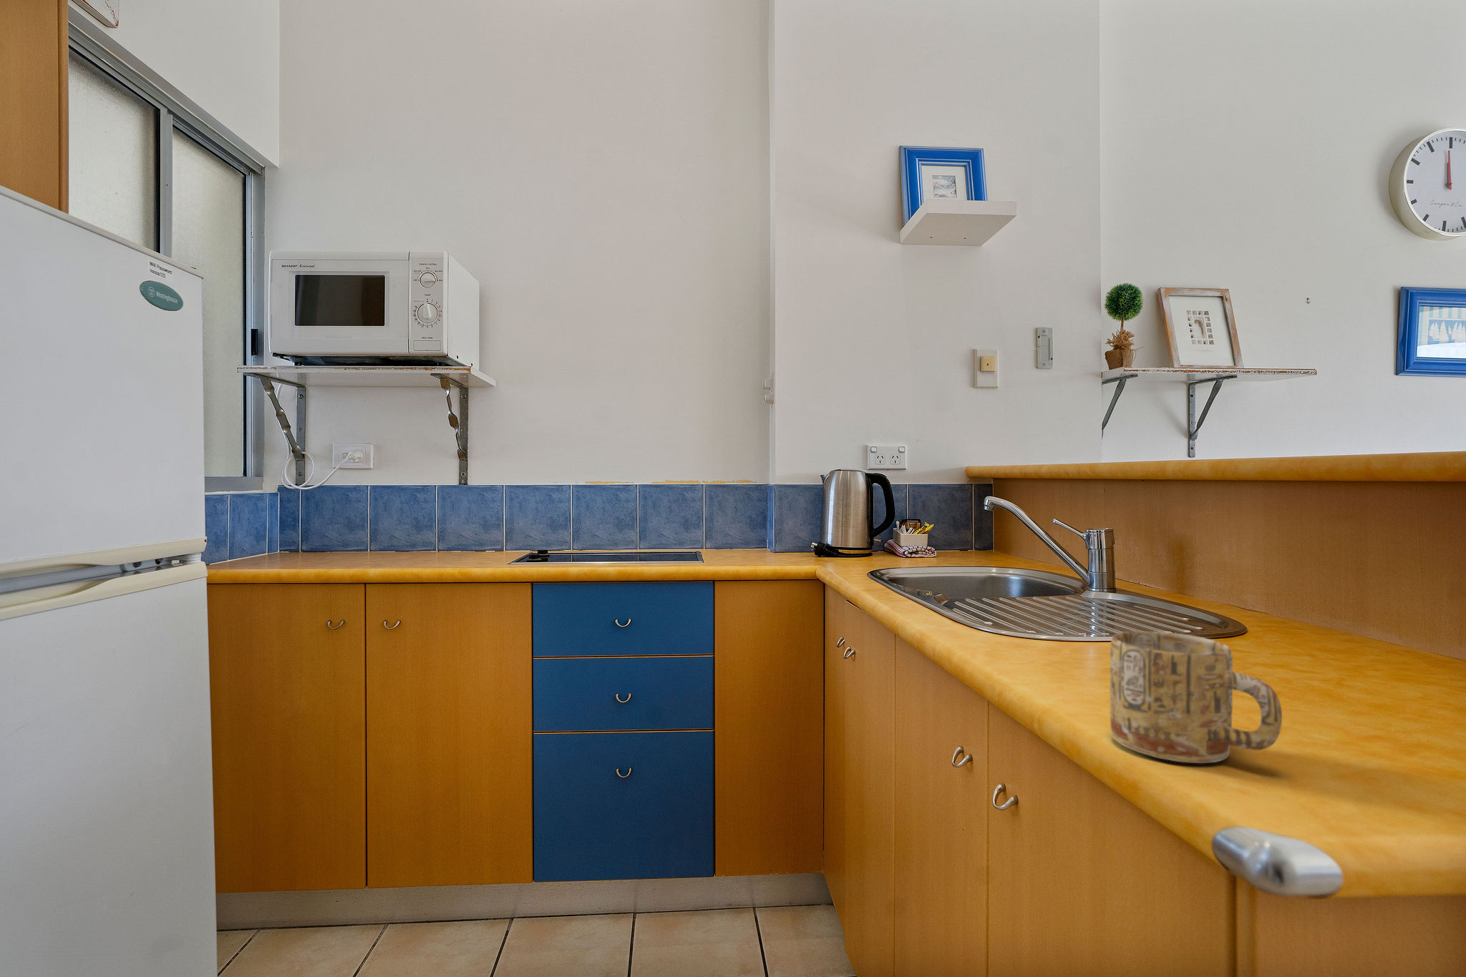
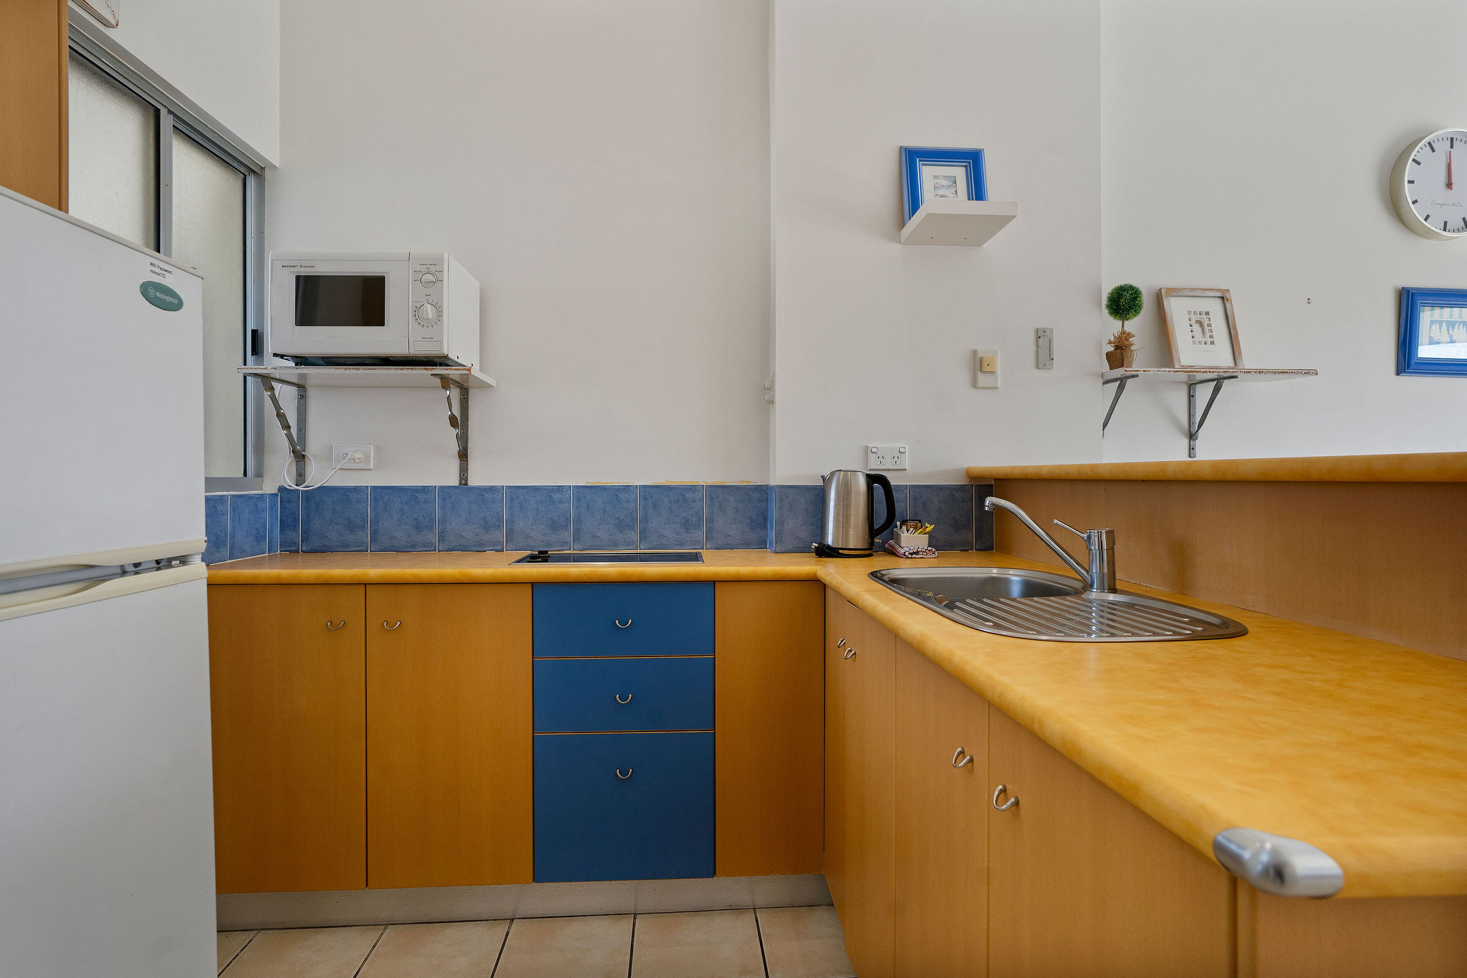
- mug [1109,630,1283,764]
